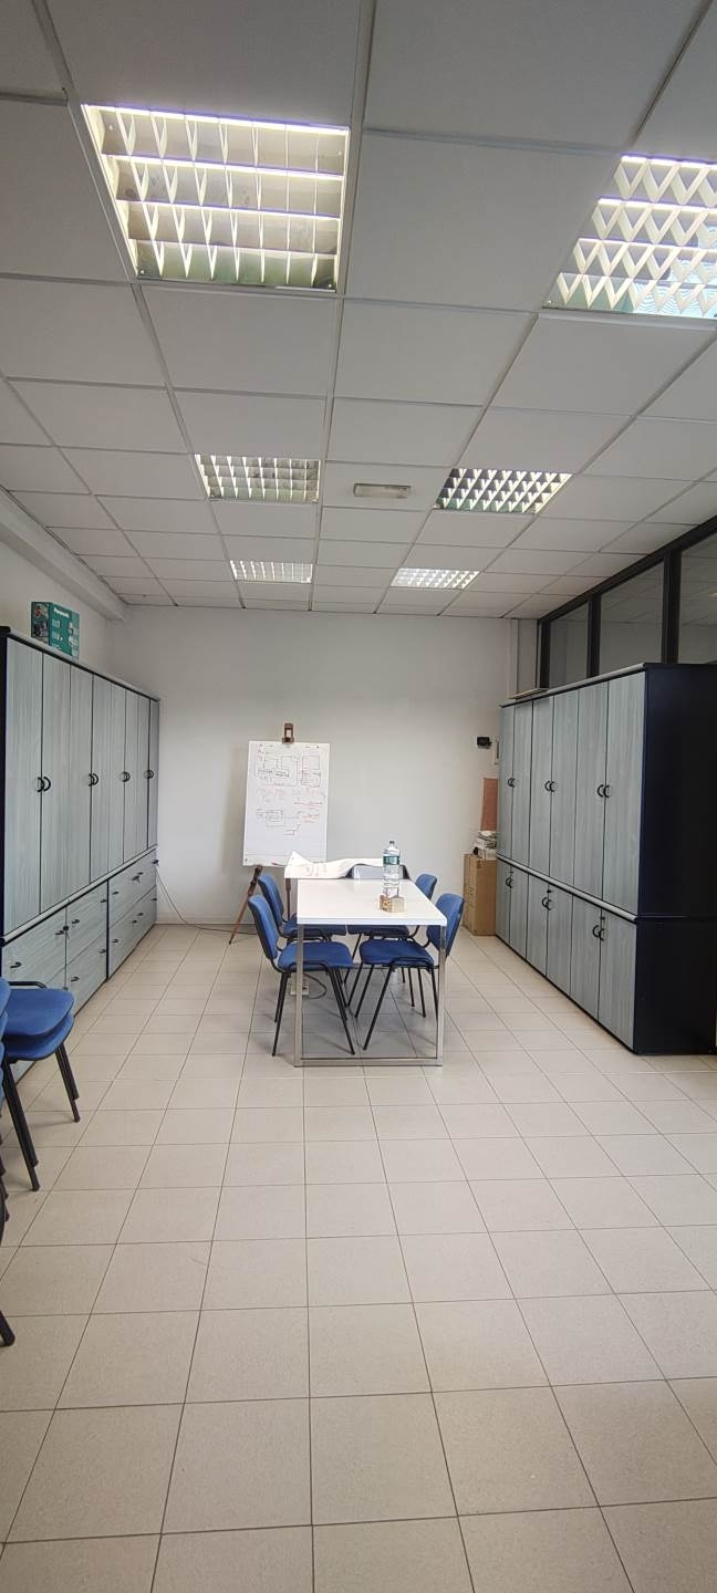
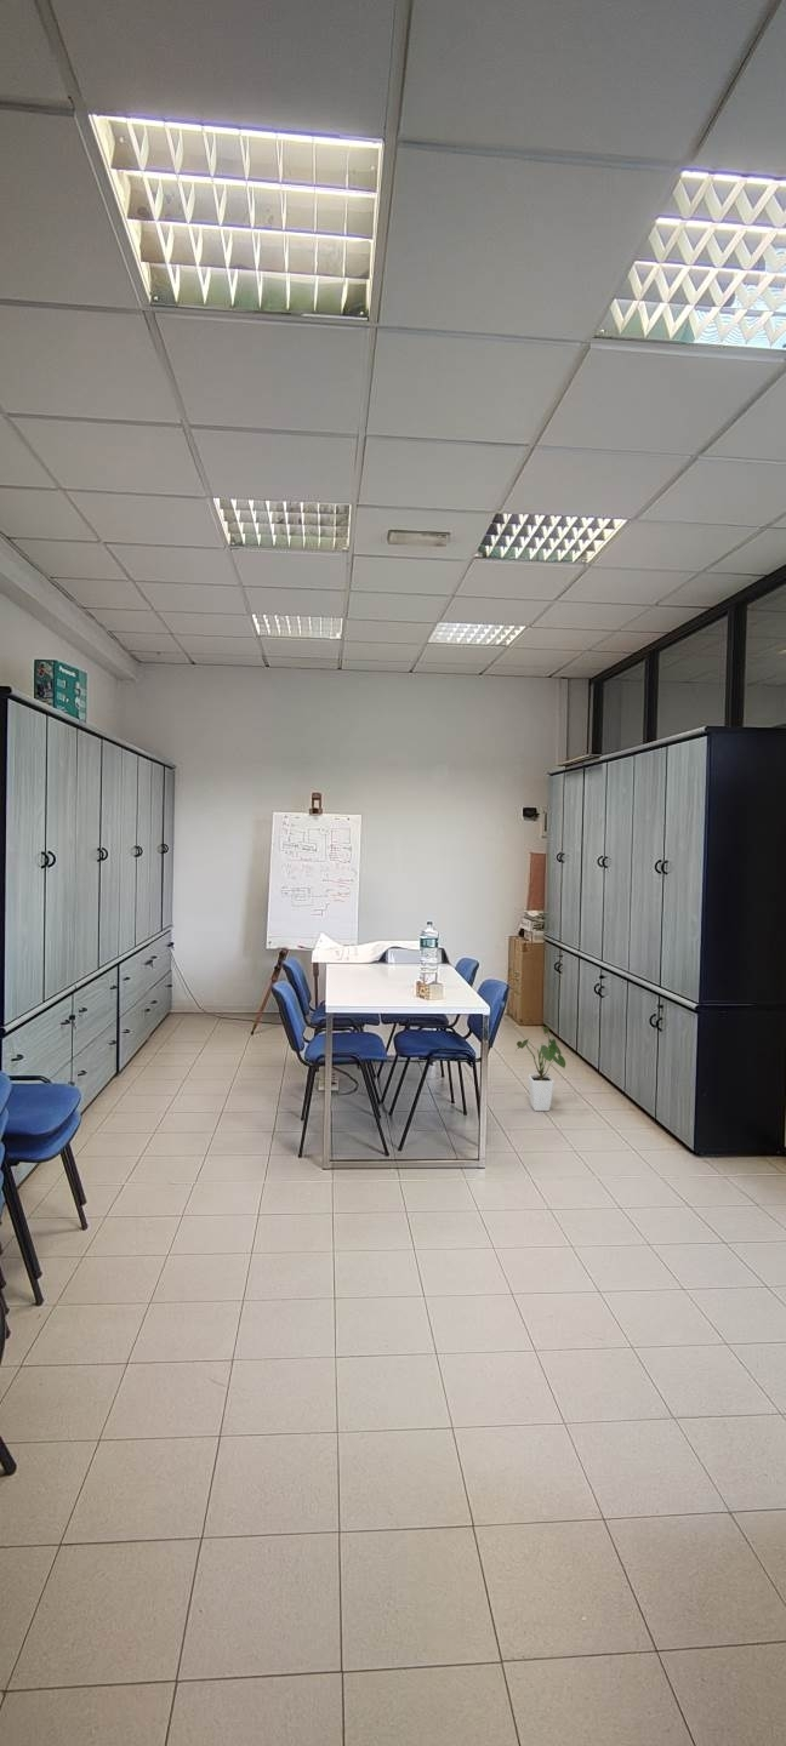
+ house plant [514,1025,566,1112]
